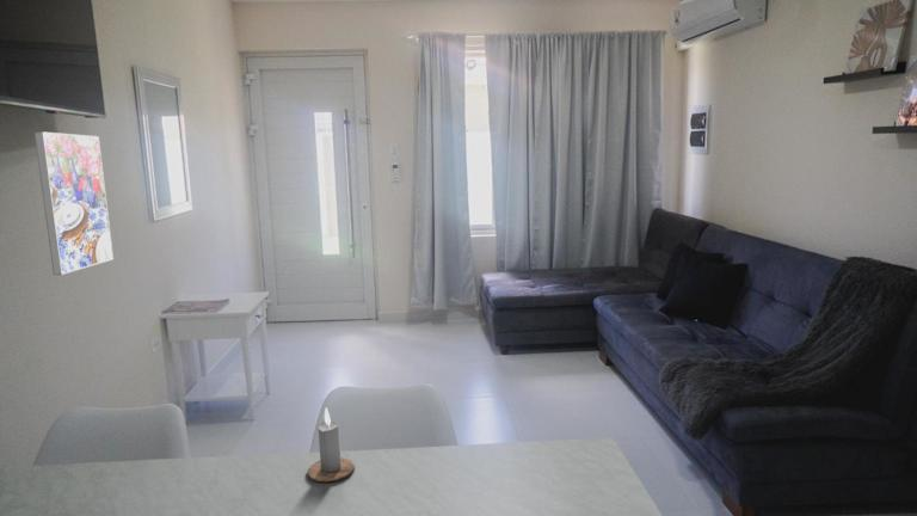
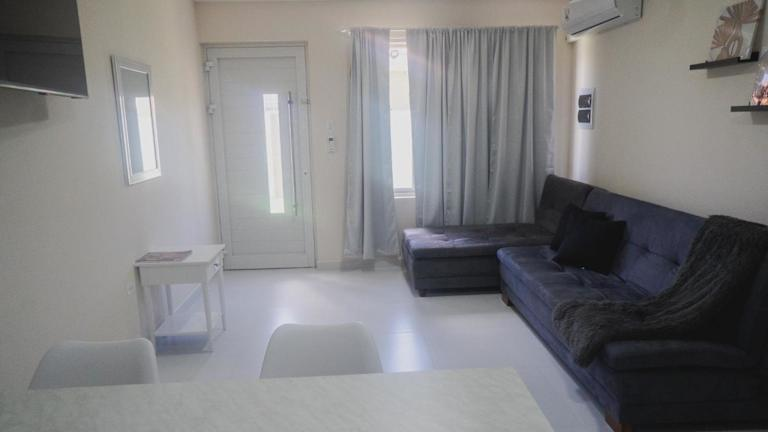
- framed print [33,130,115,276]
- candle [307,406,356,483]
